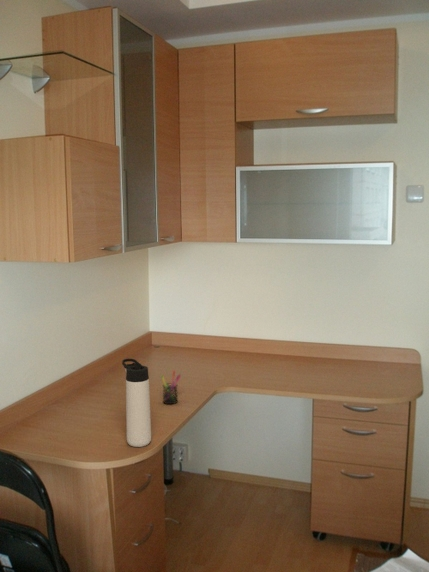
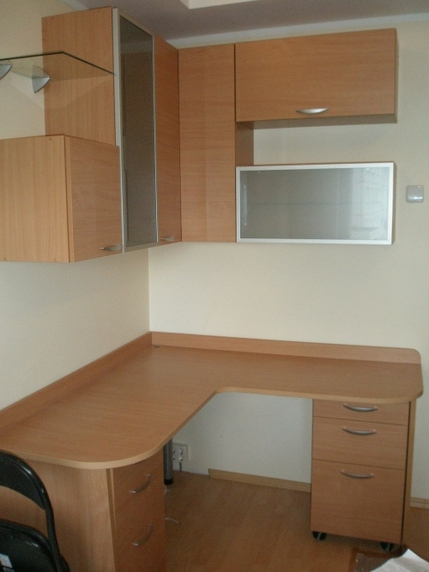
- pen holder [160,370,182,405]
- thermos bottle [121,358,152,448]
